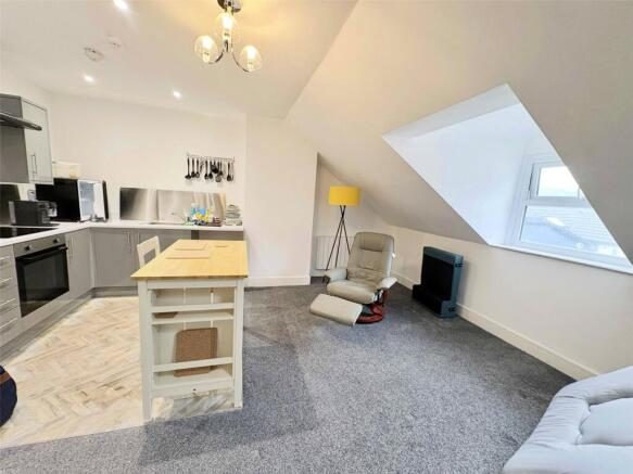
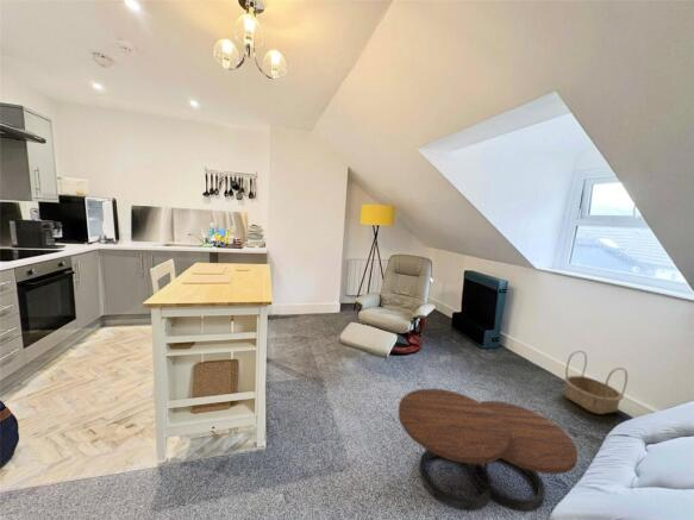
+ coffee table [398,387,579,514]
+ basket [563,350,629,415]
